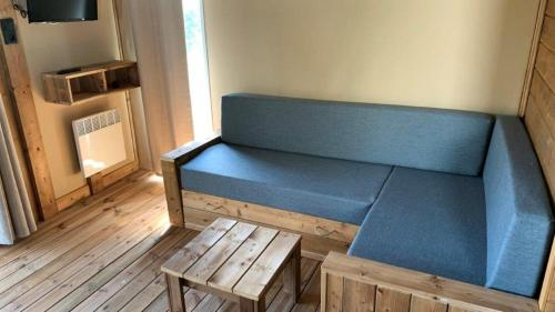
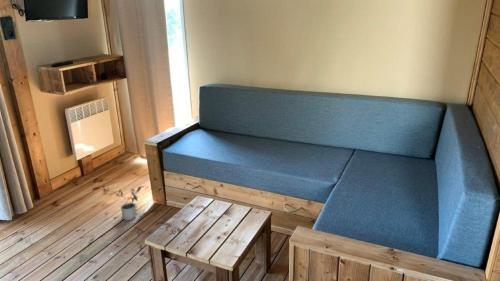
+ potted plant [115,185,142,221]
